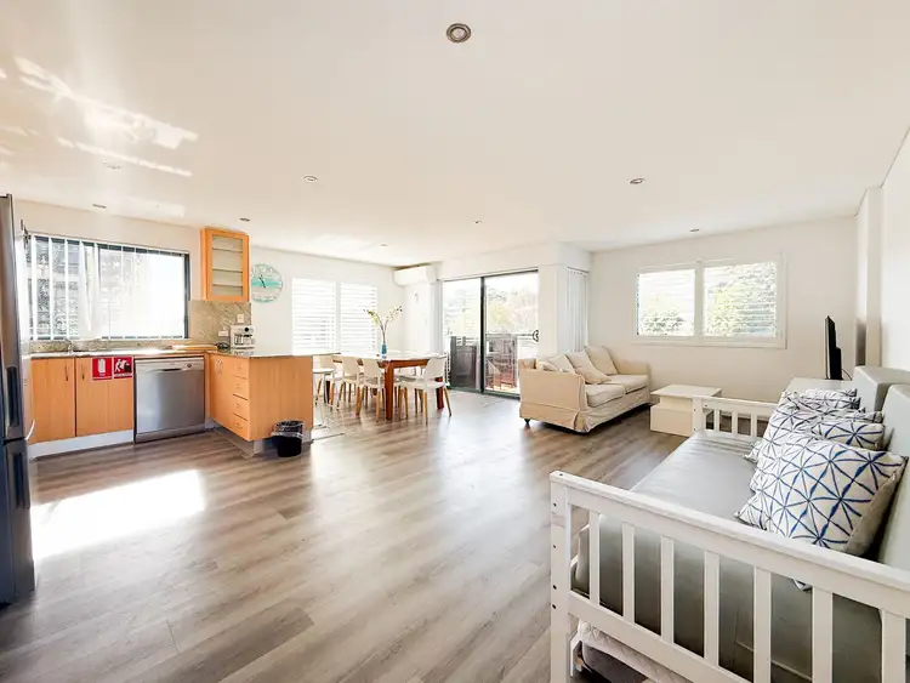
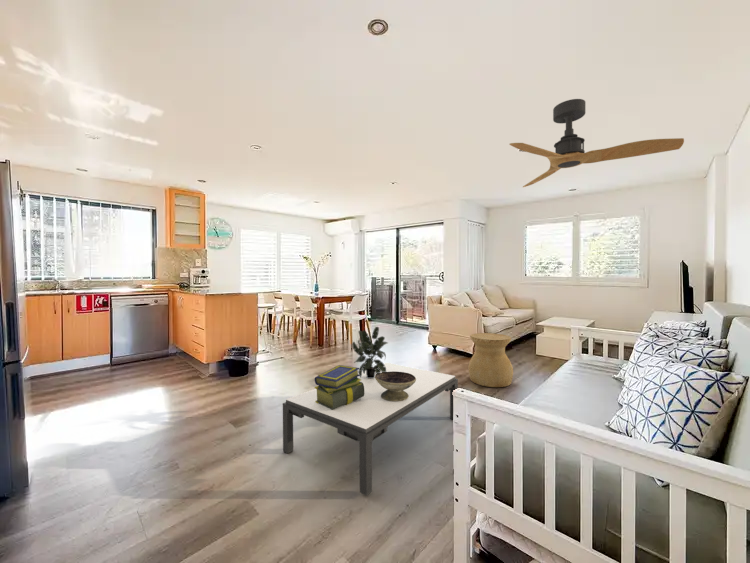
+ ceiling fan [508,98,685,188]
+ stack of books [314,364,364,410]
+ coffee table [282,362,459,497]
+ side table [467,332,514,388]
+ decorative bowl [375,371,416,401]
+ potted plant [351,326,389,378]
